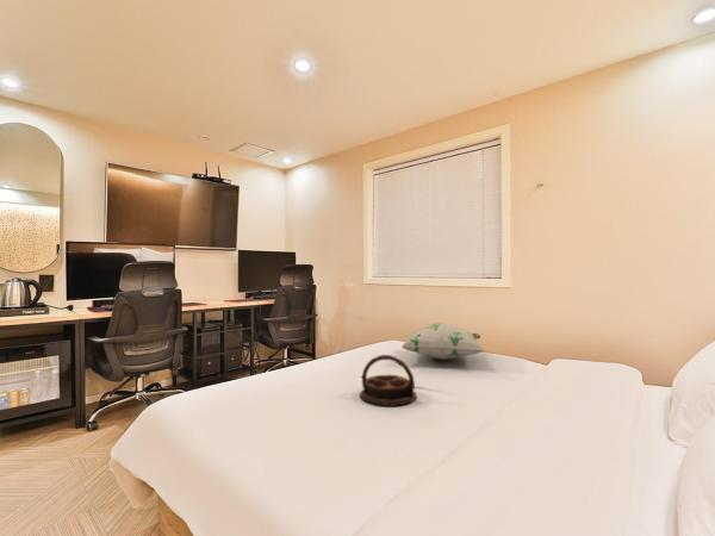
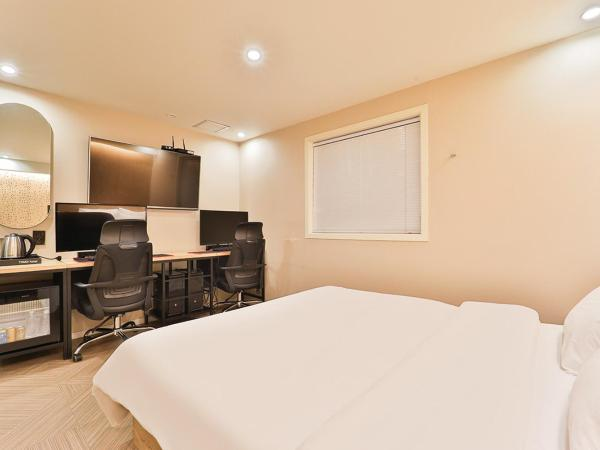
- decorative pillow [400,322,487,361]
- serving tray [359,354,417,407]
